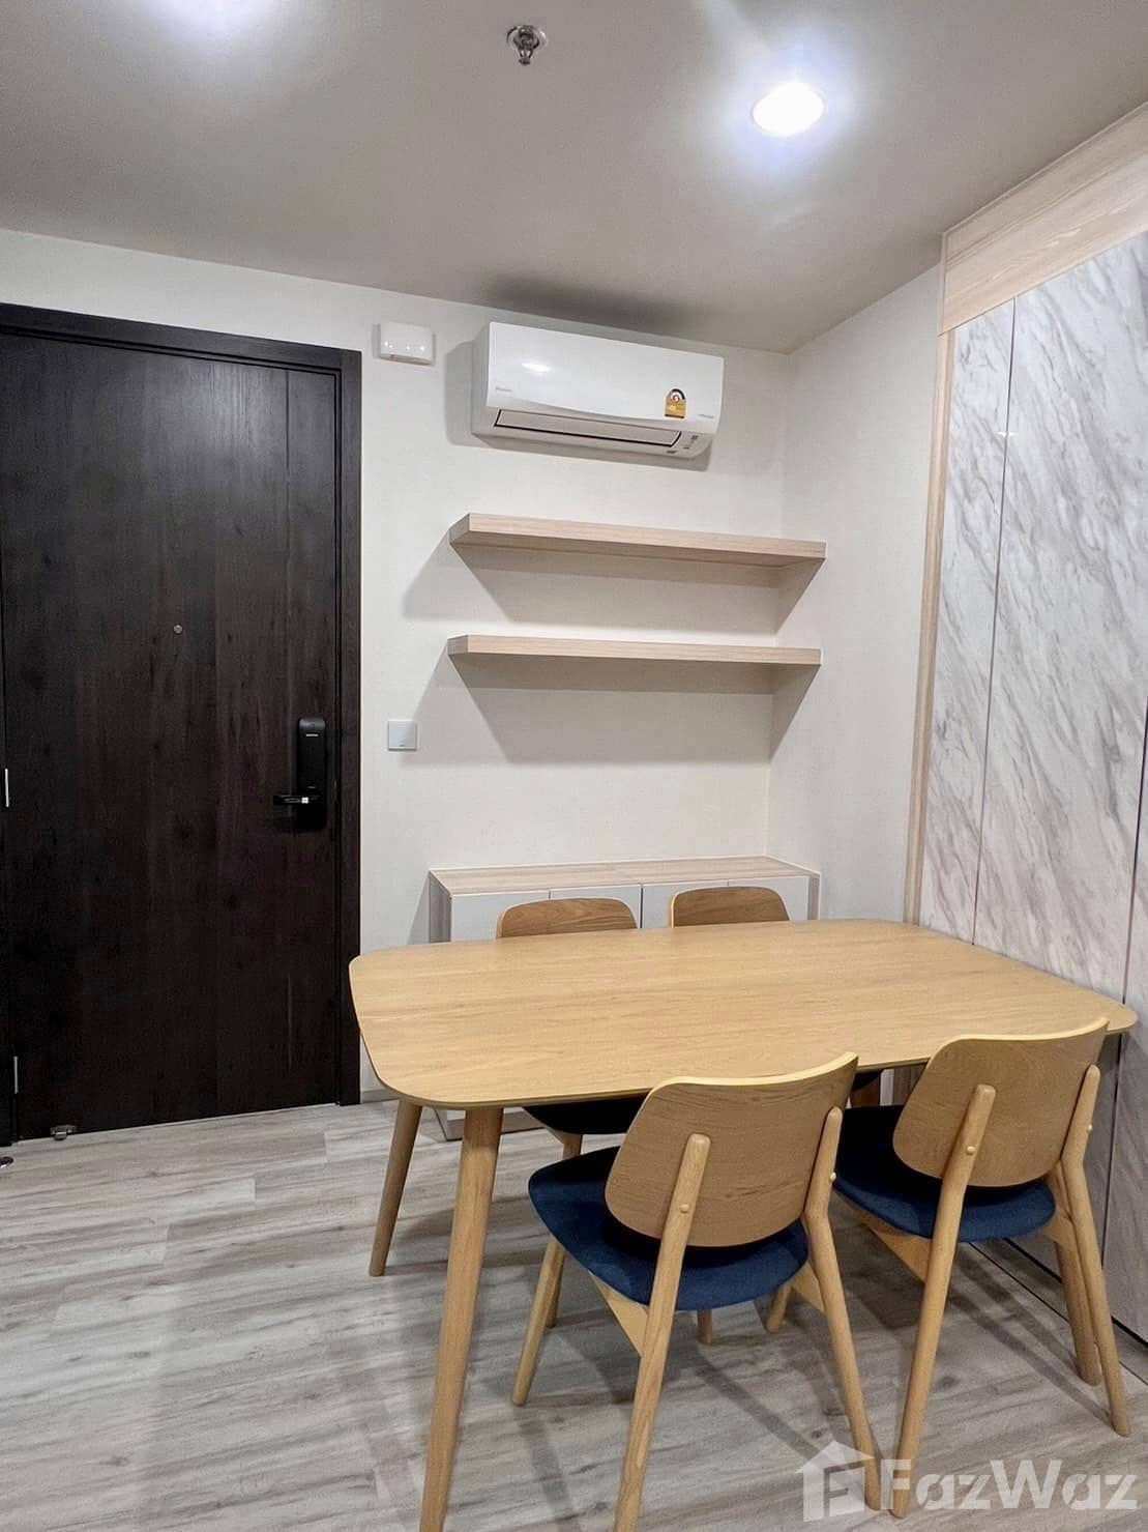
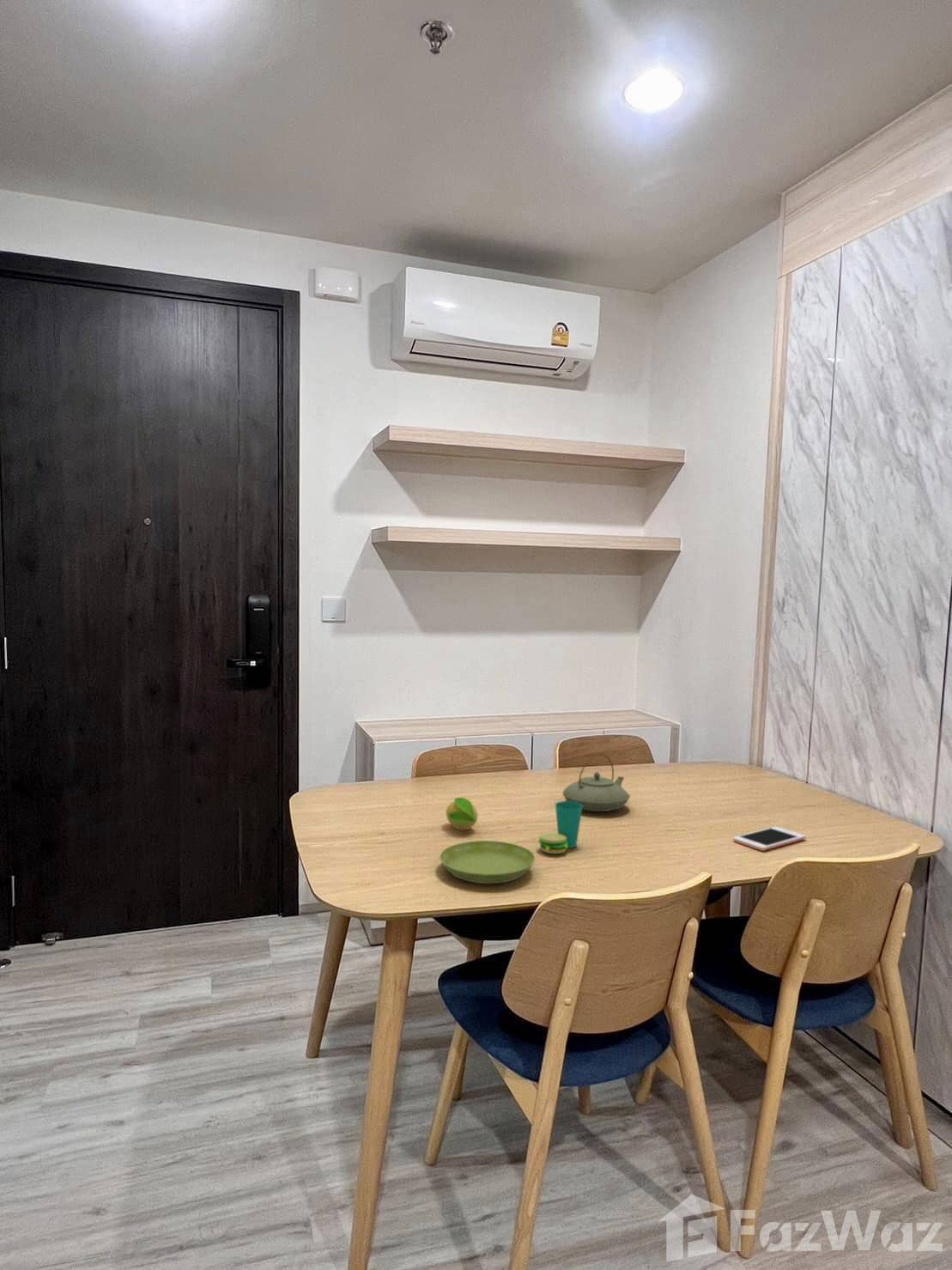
+ teapot [561,753,631,812]
+ saucer [439,840,537,884]
+ cup [537,800,583,854]
+ cell phone [732,826,807,852]
+ fruit [446,797,478,830]
